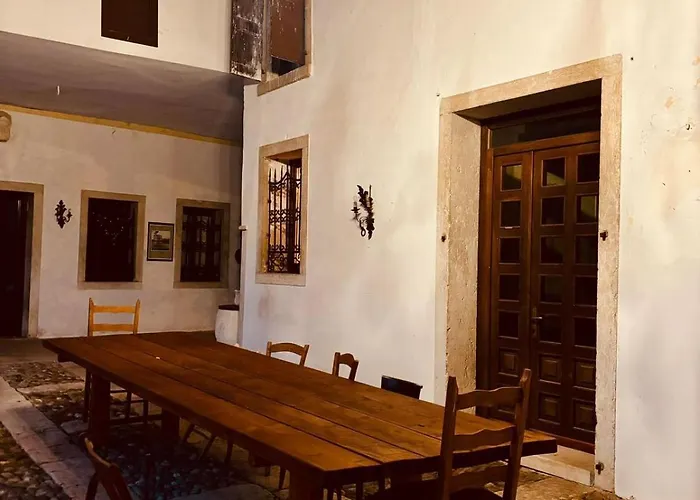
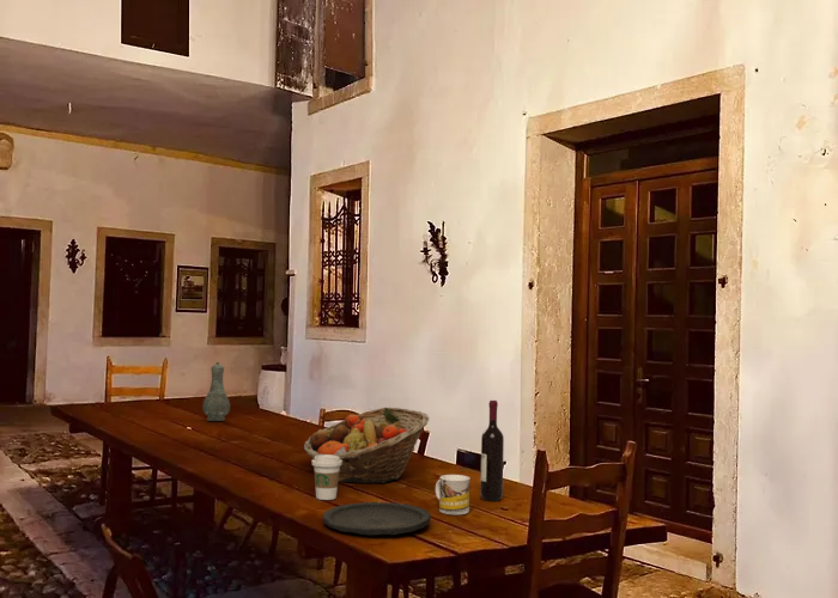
+ mug [435,474,470,515]
+ vase [201,361,231,422]
+ coffee cup [311,454,342,501]
+ plate [322,501,432,536]
+ wine bottle [479,399,505,502]
+ fruit basket [303,407,430,484]
